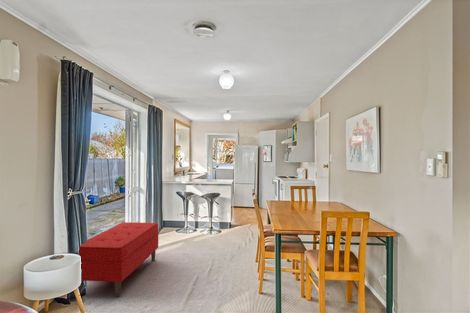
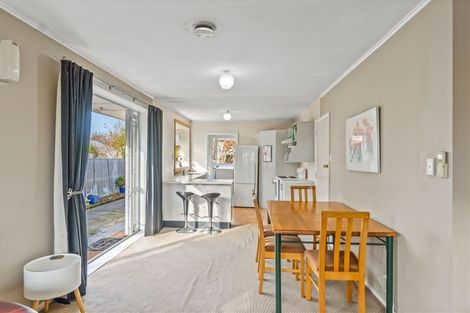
- bench [79,221,159,298]
